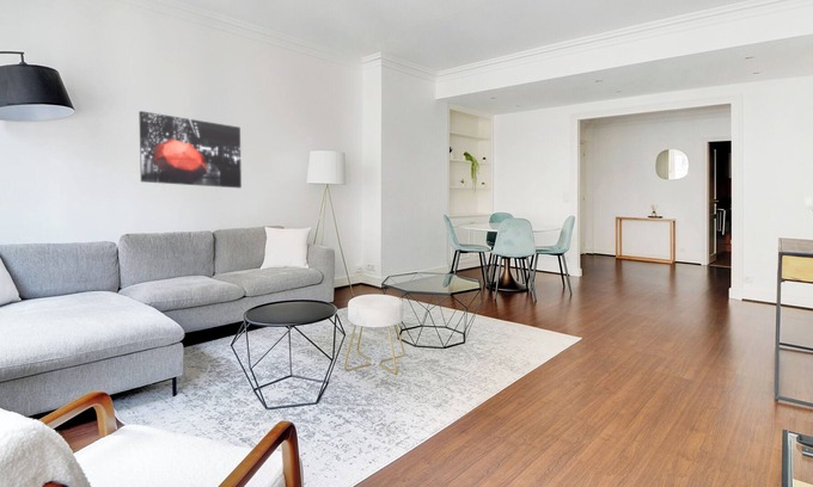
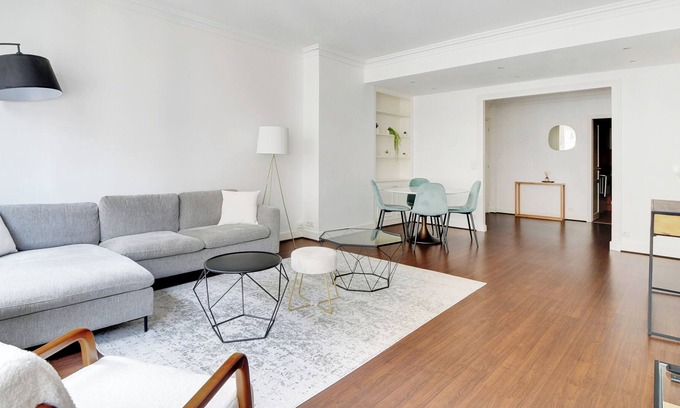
- wall art [137,110,243,189]
